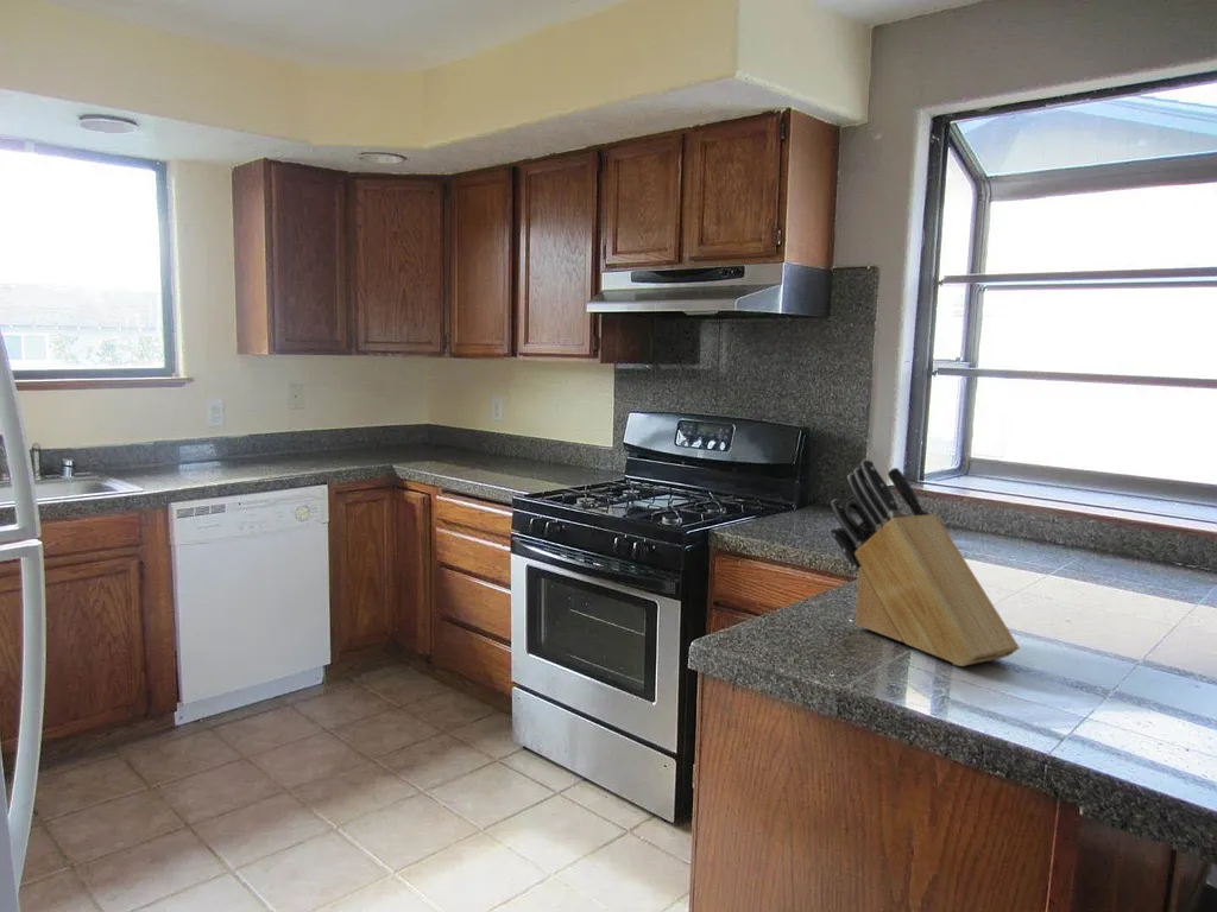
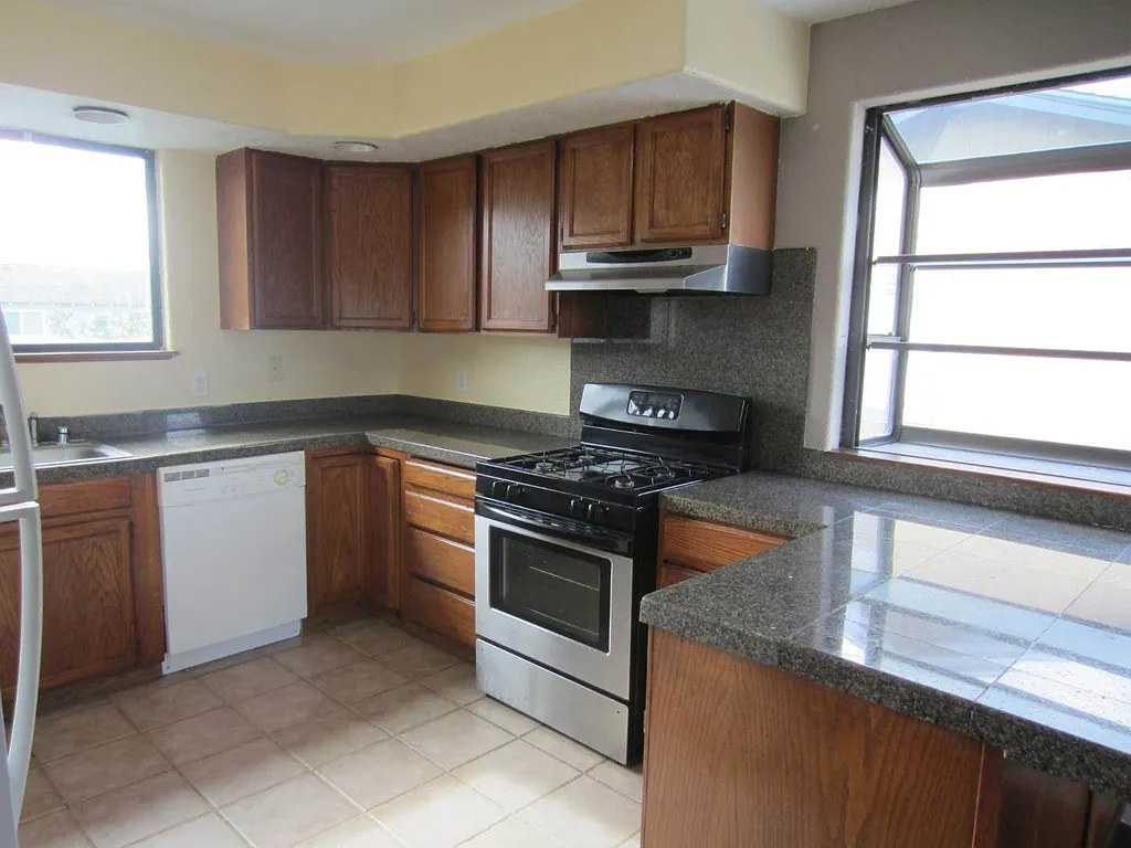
- knife block [830,458,1021,667]
